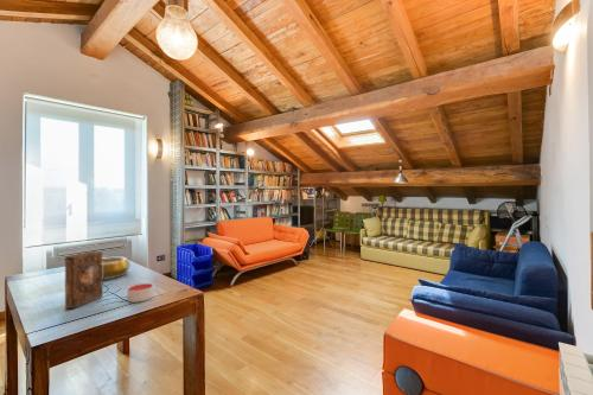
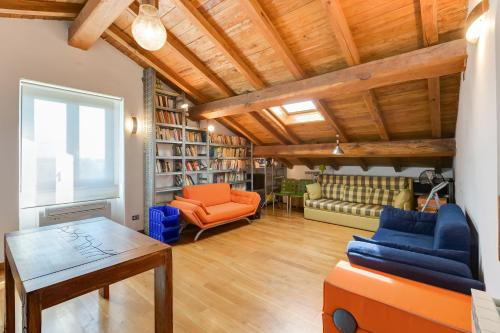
- candle [127,282,154,304]
- decorative bowl [102,256,132,281]
- book [64,250,103,310]
